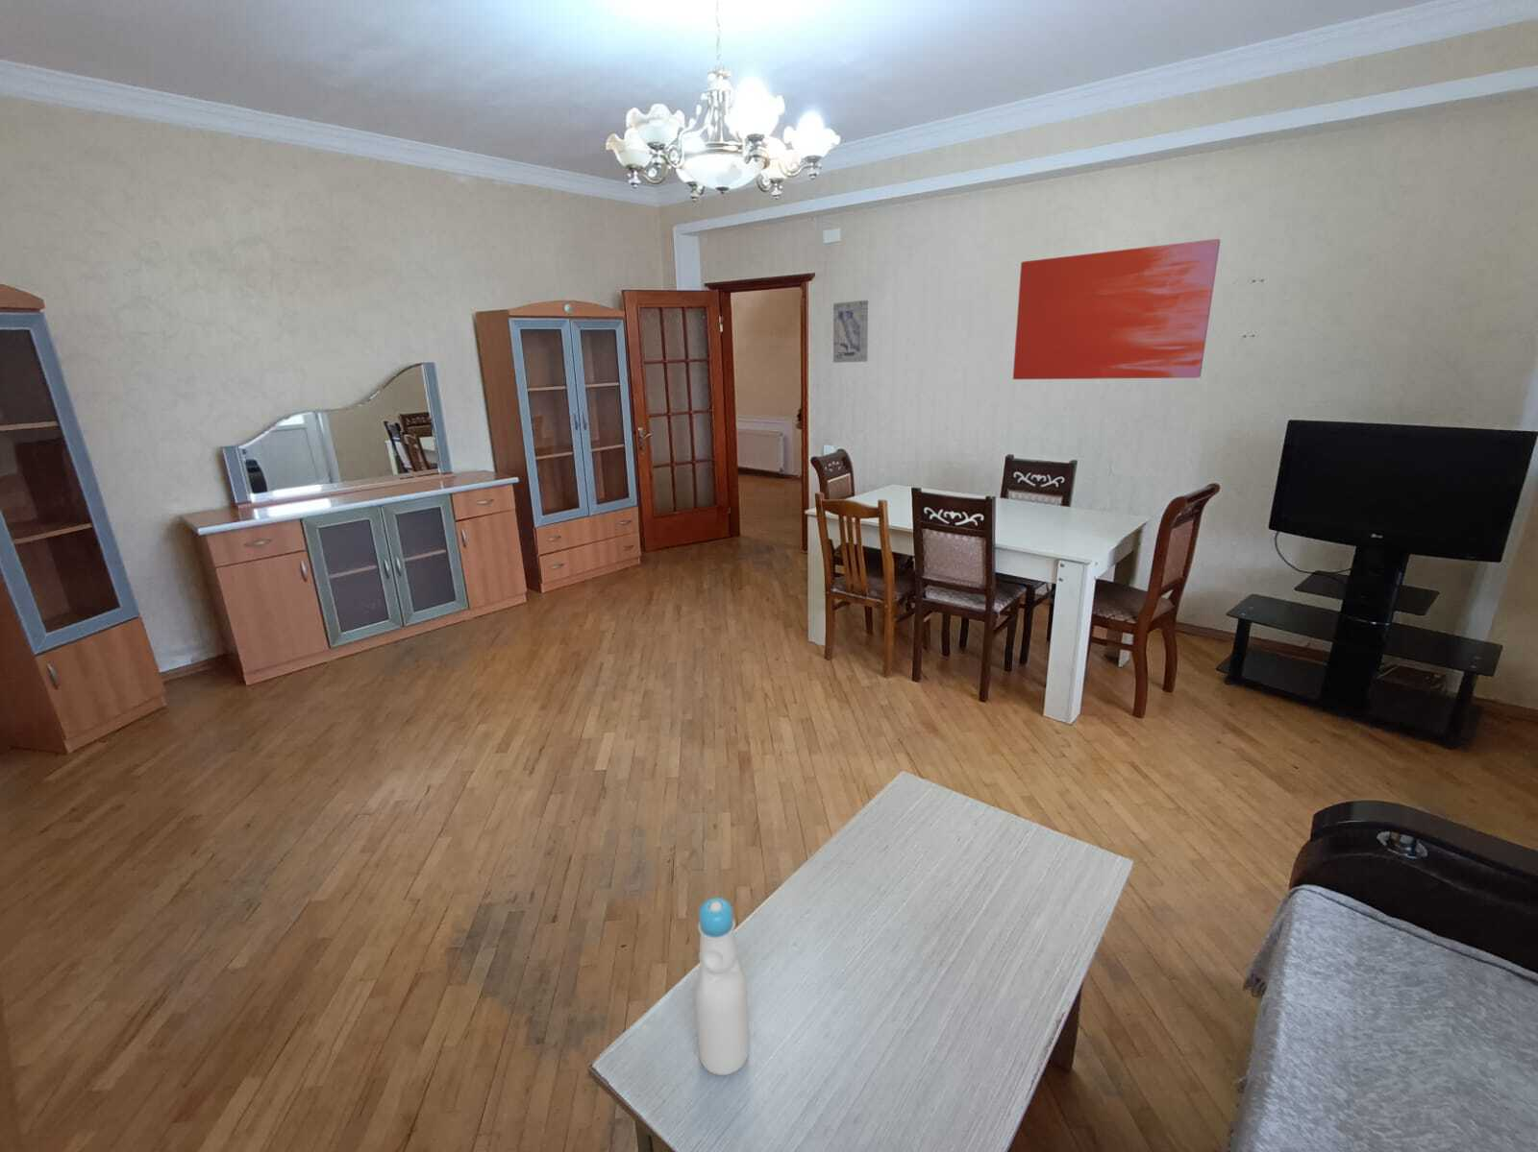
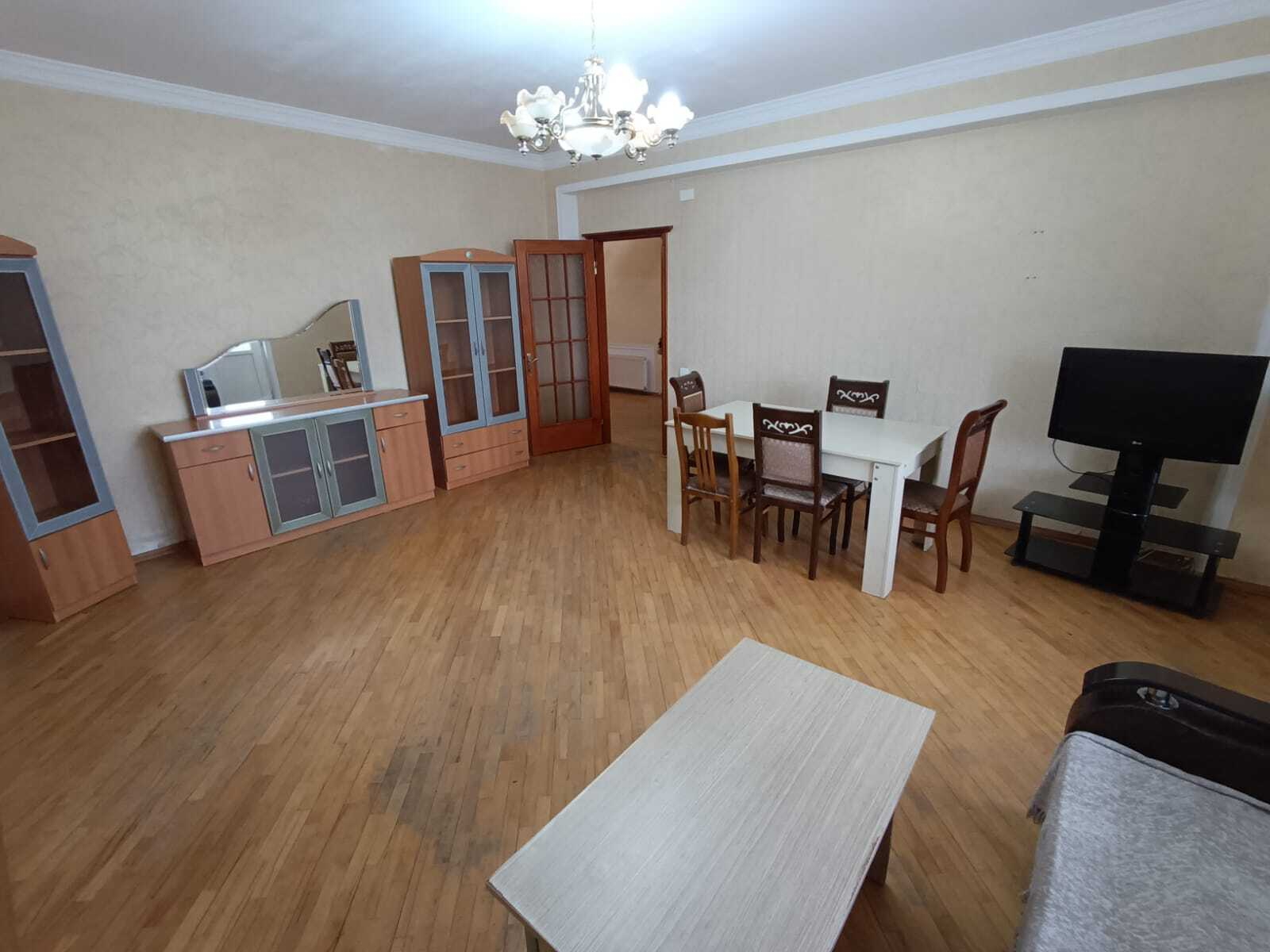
- bottle [694,897,750,1076]
- wall art [1012,238,1221,380]
- wall art [832,300,870,364]
